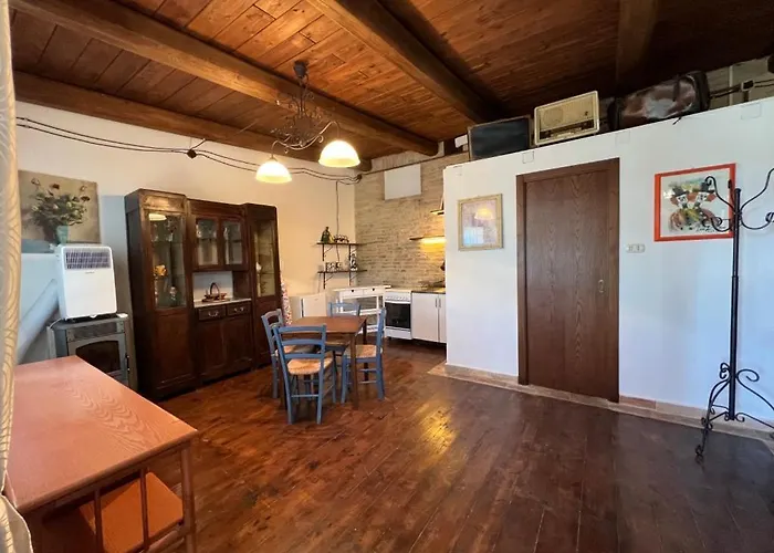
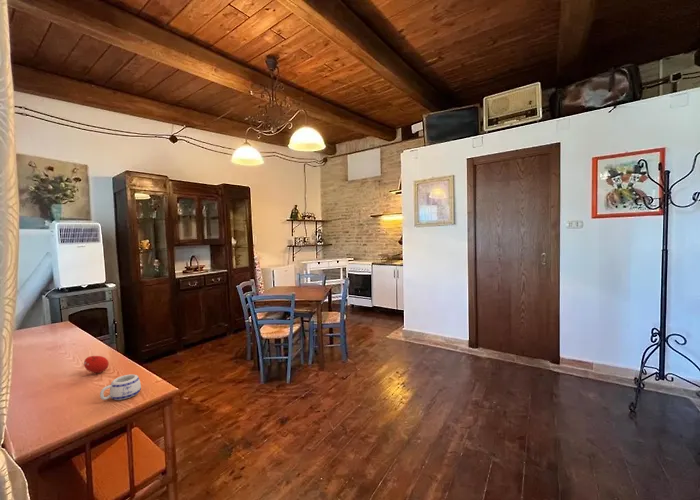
+ mug [99,373,142,401]
+ fruit [83,355,110,374]
